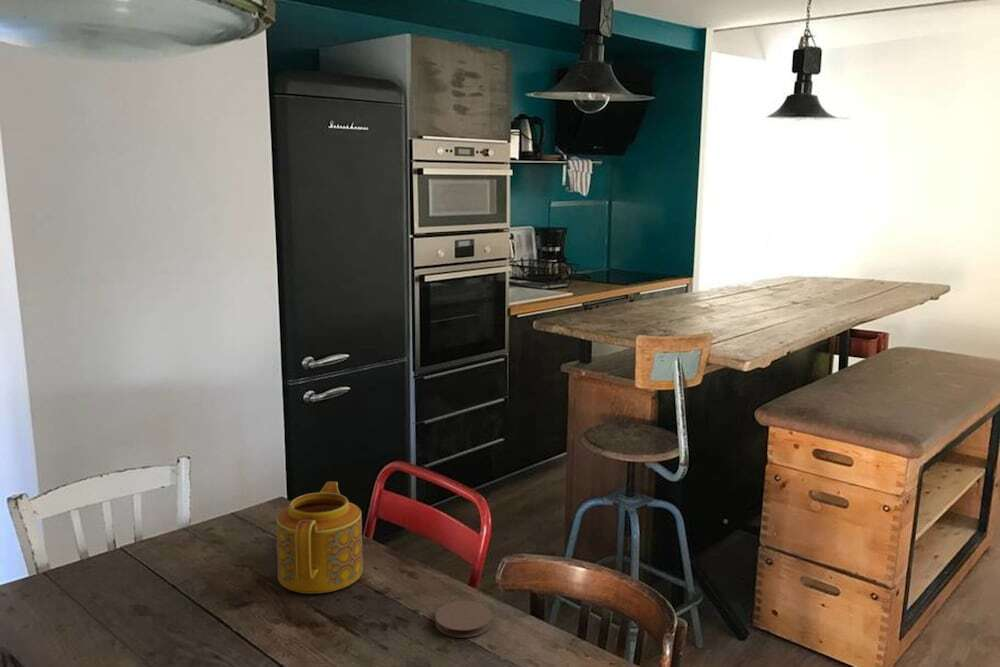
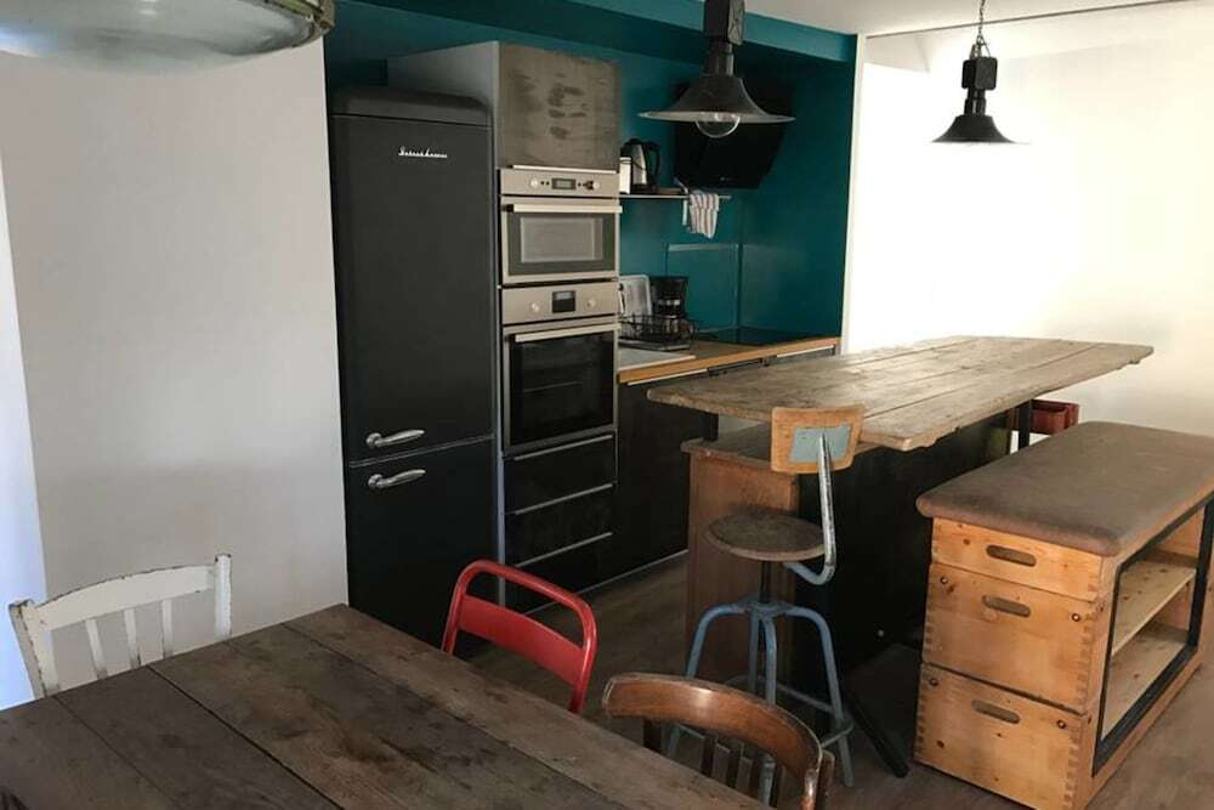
- coaster [434,600,493,639]
- teapot [276,481,364,594]
